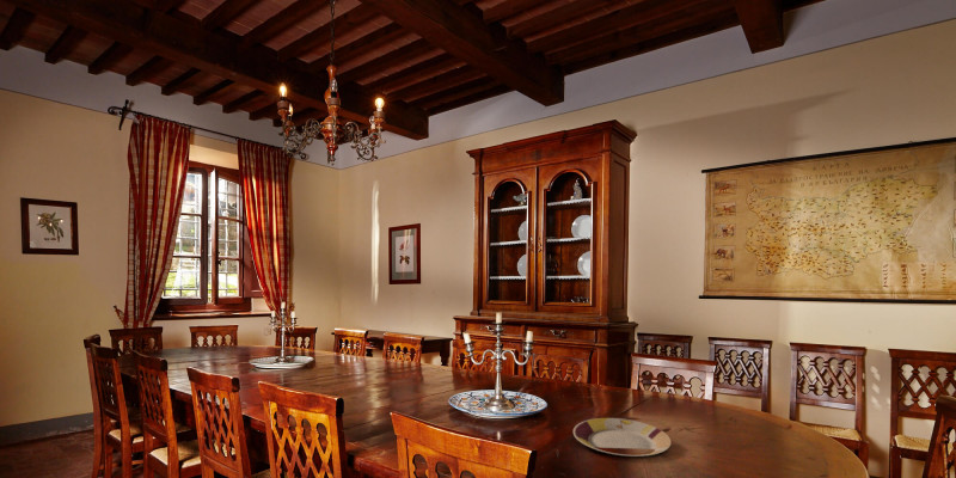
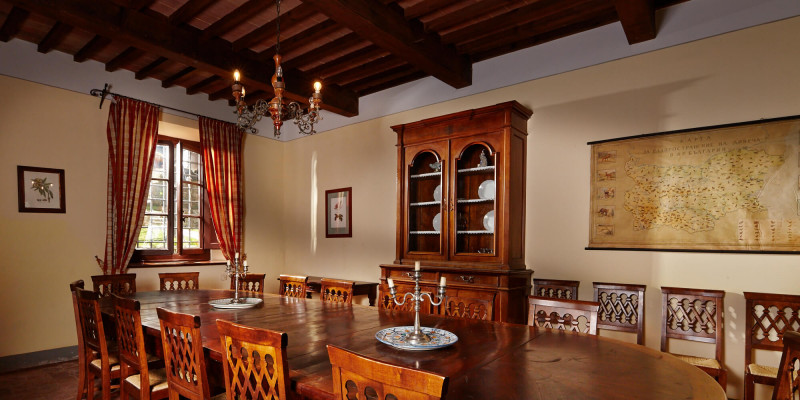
- plate [572,417,672,458]
